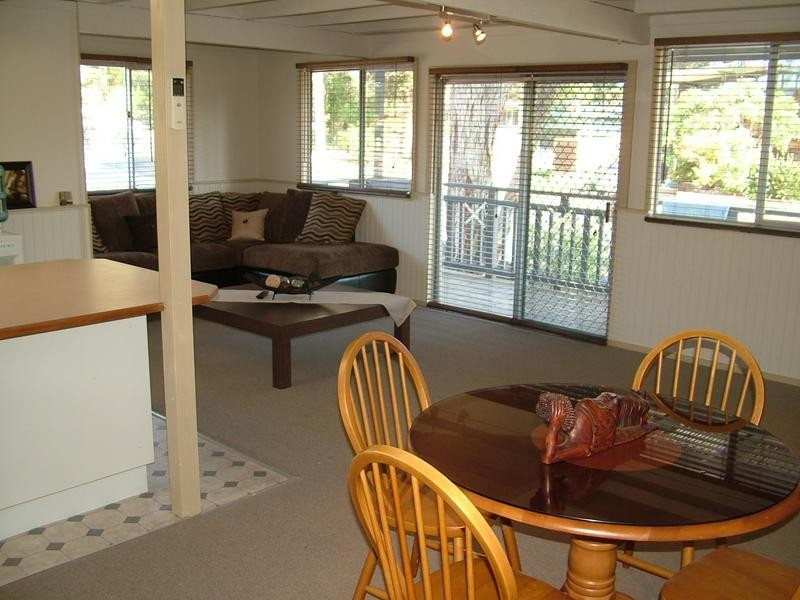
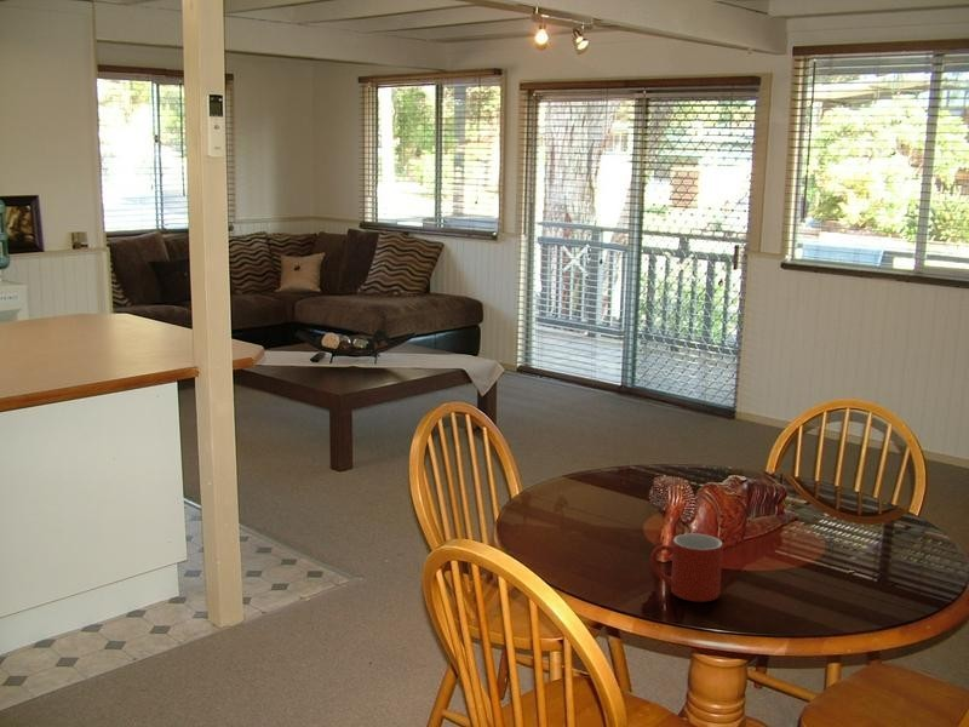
+ mug [649,533,723,603]
